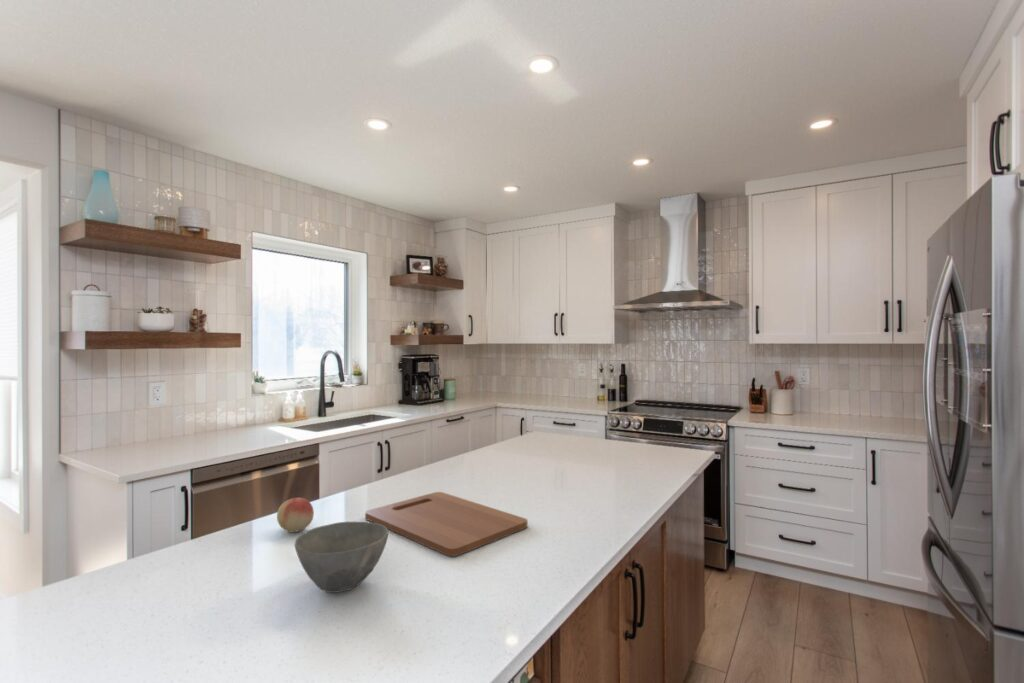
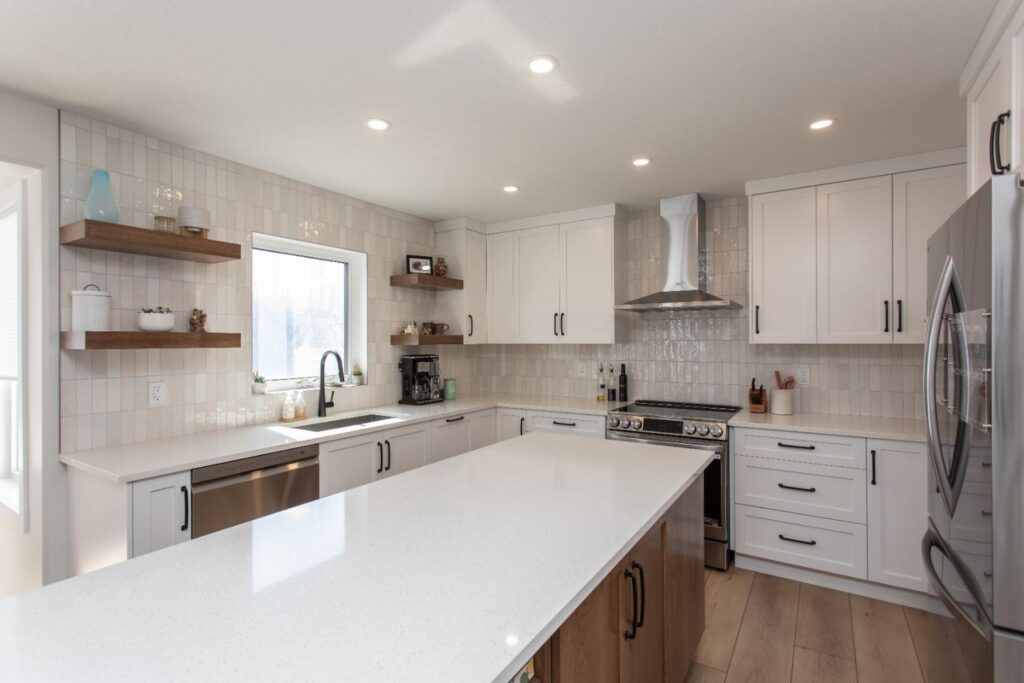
- fruit [276,497,315,533]
- cutting board [364,491,529,557]
- bowl [293,521,389,594]
